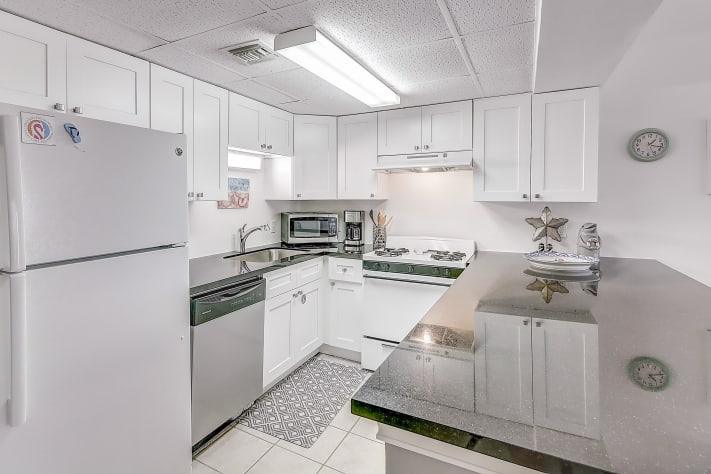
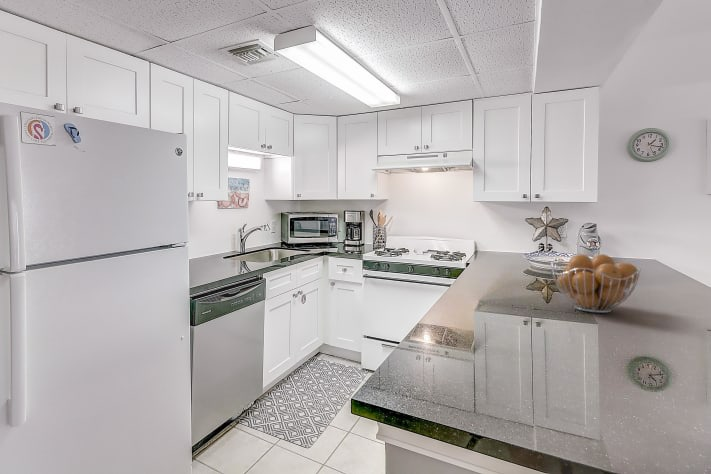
+ fruit basket [550,253,642,314]
